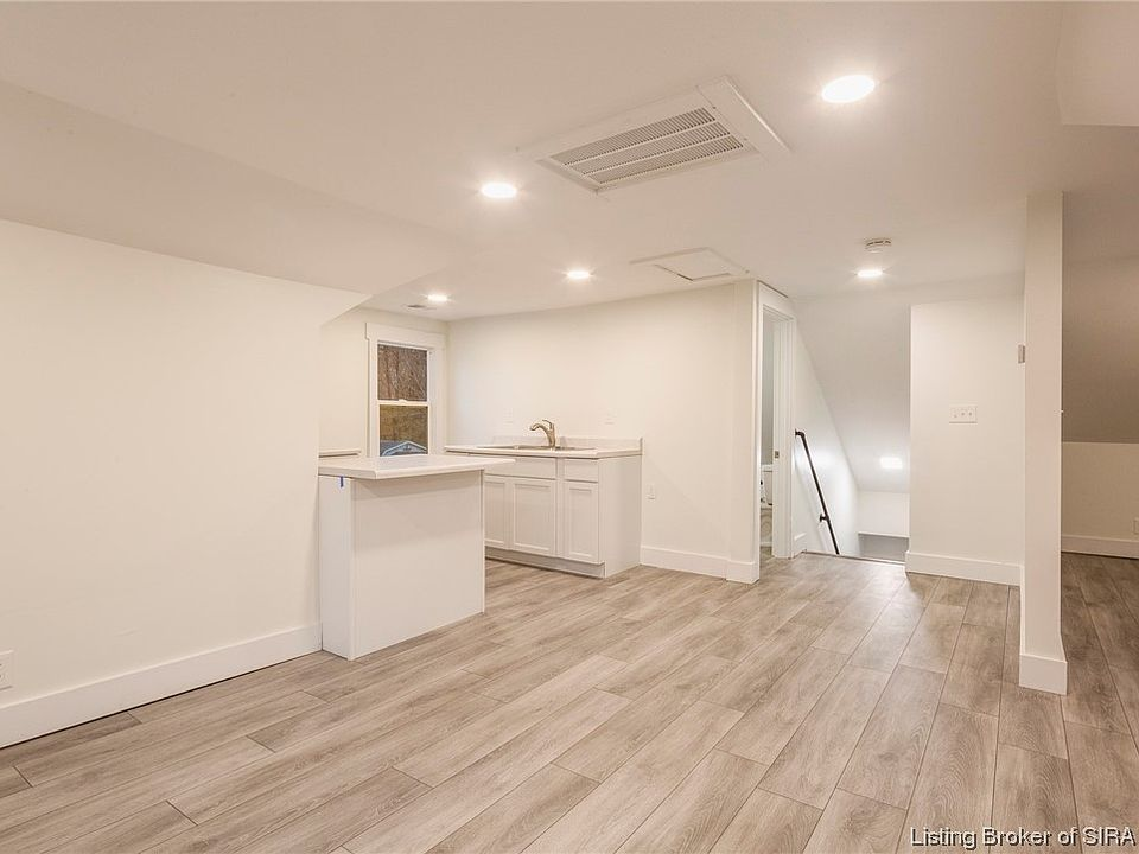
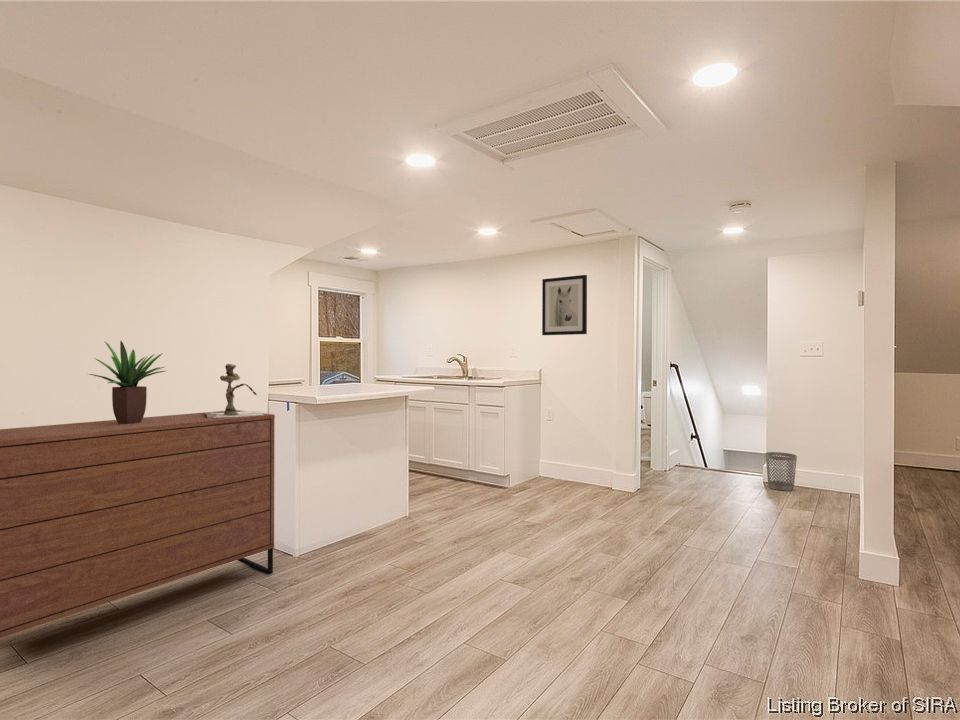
+ wastebasket [765,451,798,492]
+ potted plant [88,340,166,424]
+ wall art [541,274,588,336]
+ hookah [205,363,263,418]
+ dresser [0,409,276,639]
